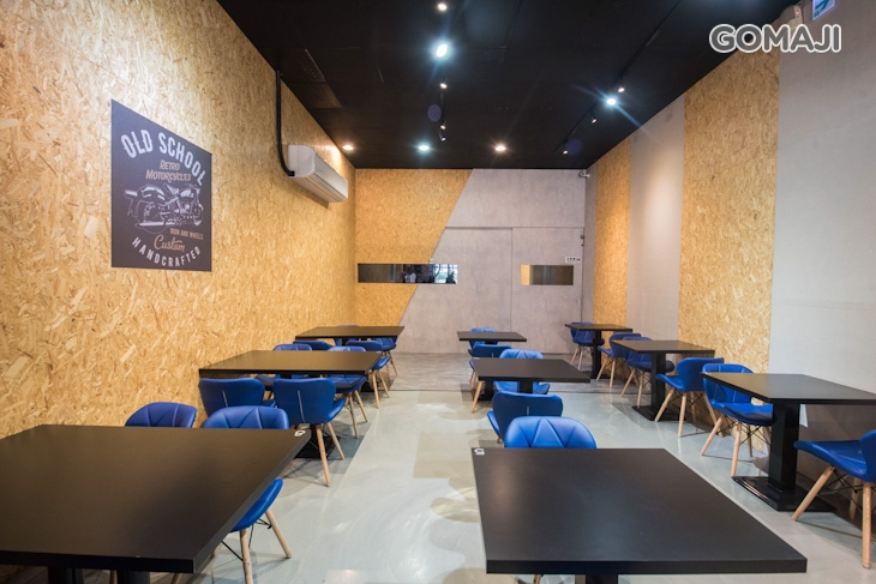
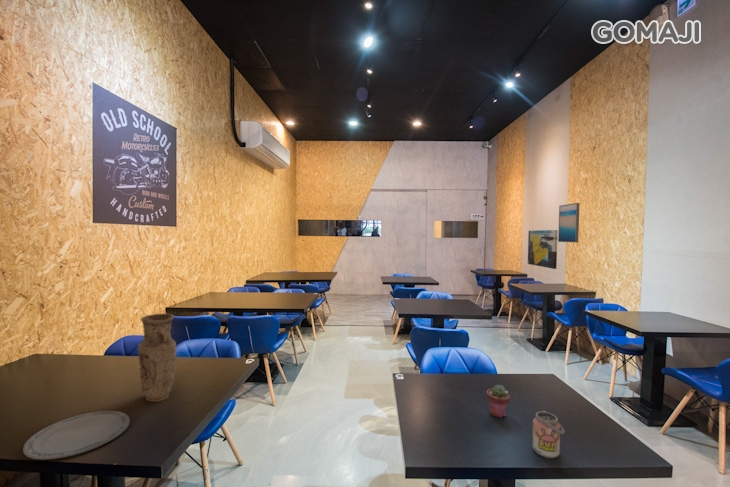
+ vase [137,313,177,403]
+ wall art [557,202,581,244]
+ beverage can [531,410,566,459]
+ potted succulent [485,384,511,418]
+ wall art [527,229,559,270]
+ plate [22,410,131,461]
